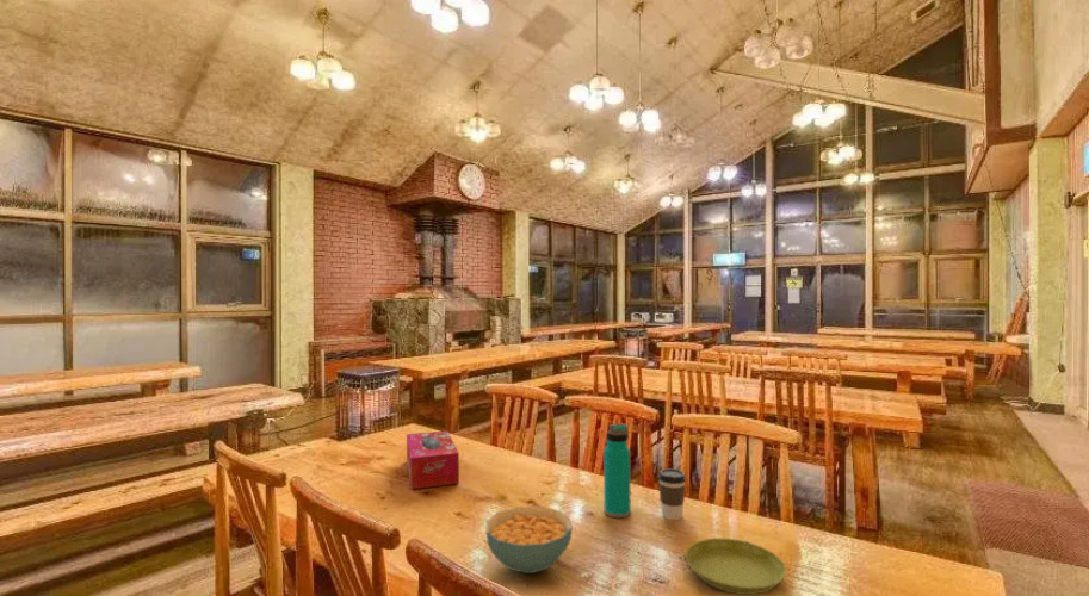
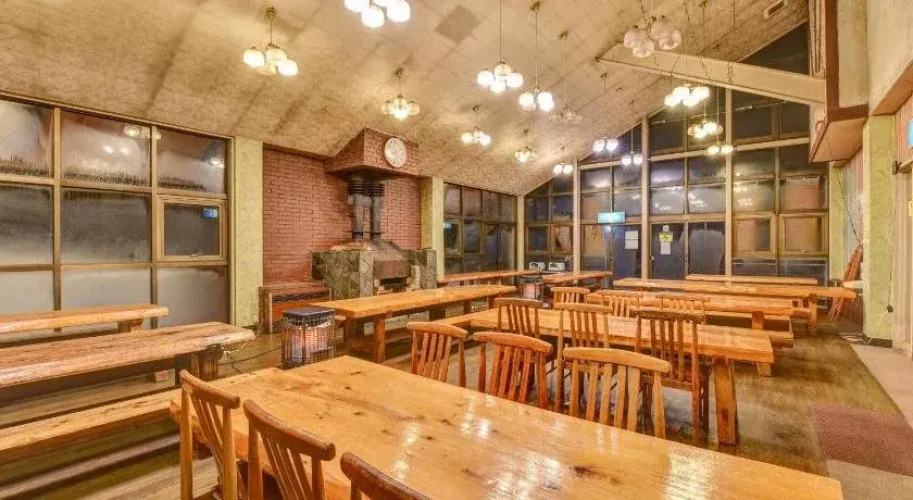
- saucer [685,536,787,596]
- cereal bowl [485,505,574,575]
- coffee cup [657,467,687,521]
- tissue box [406,429,460,490]
- water bottle [602,423,632,519]
